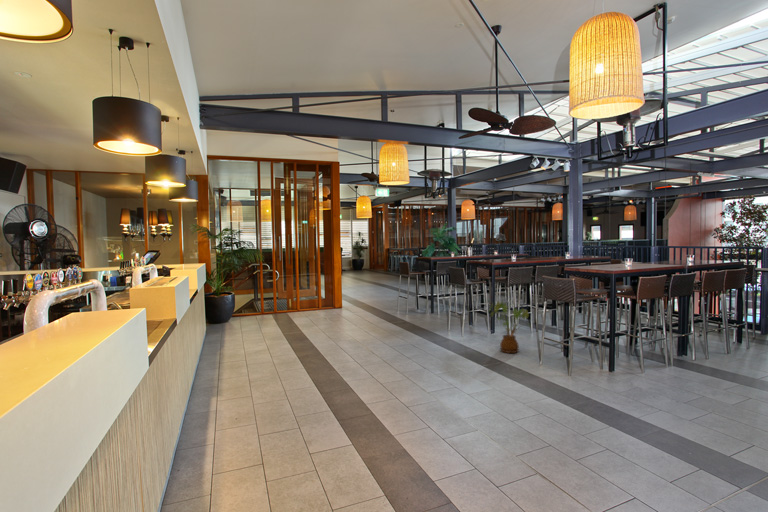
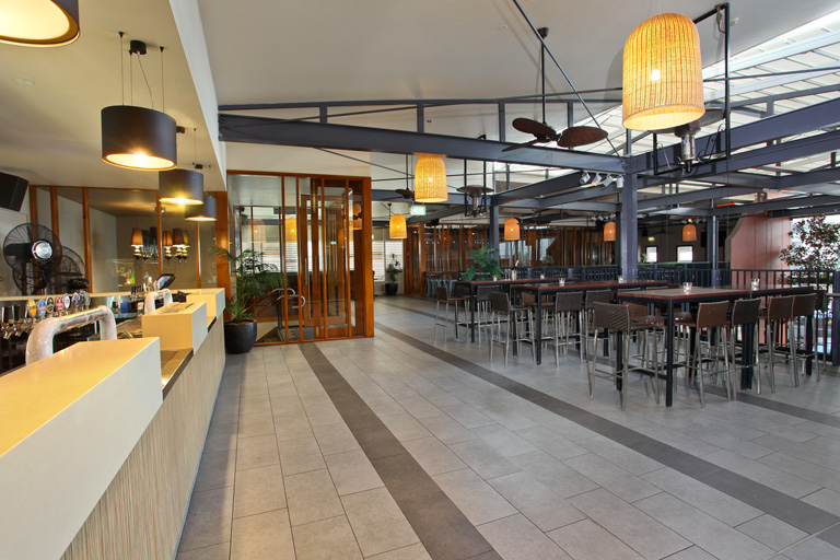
- house plant [487,300,532,354]
